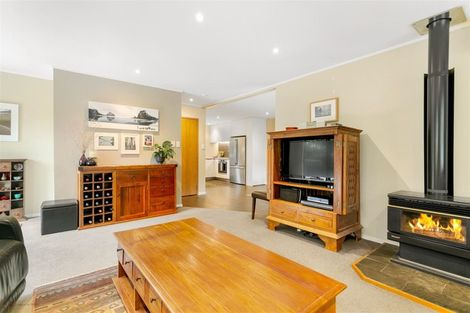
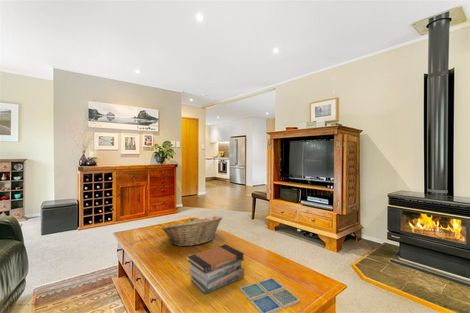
+ fruit basket [161,215,224,247]
+ drink coaster [239,277,301,313]
+ book stack [187,243,245,295]
